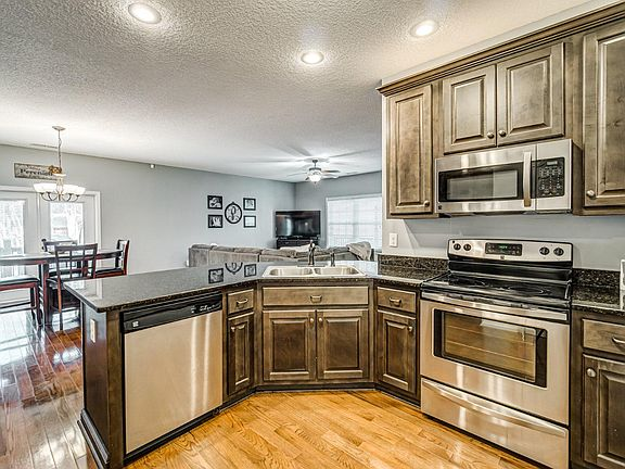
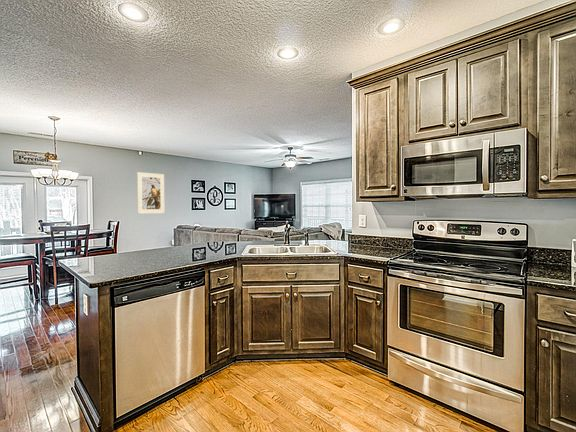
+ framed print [136,171,166,214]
